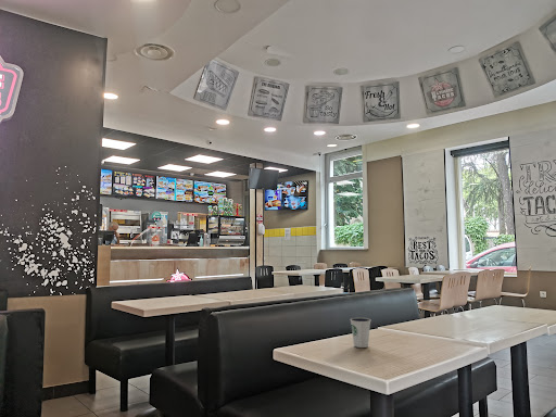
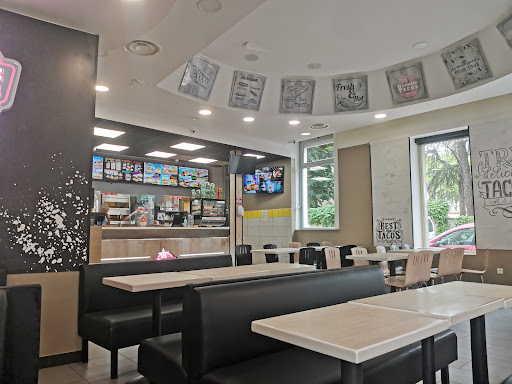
- dixie cup [350,316,371,349]
